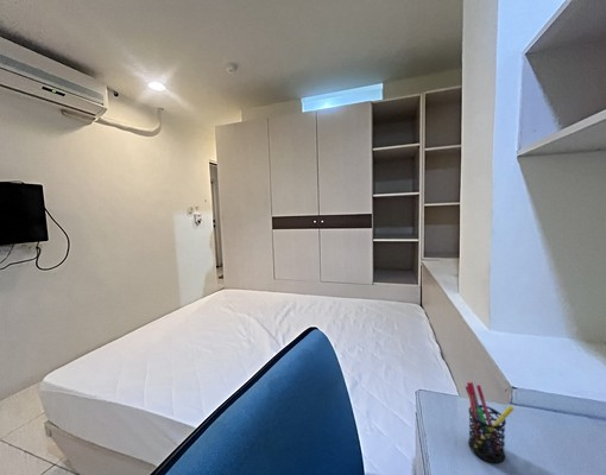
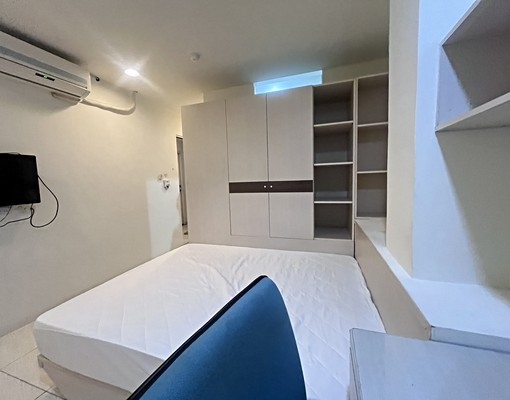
- pen holder [465,381,515,464]
